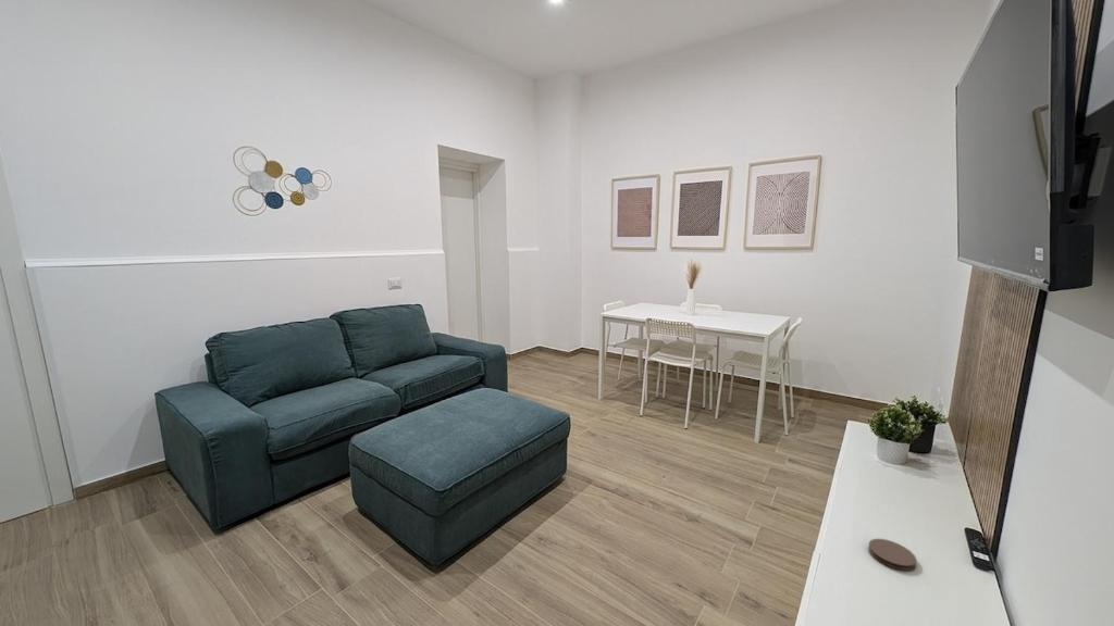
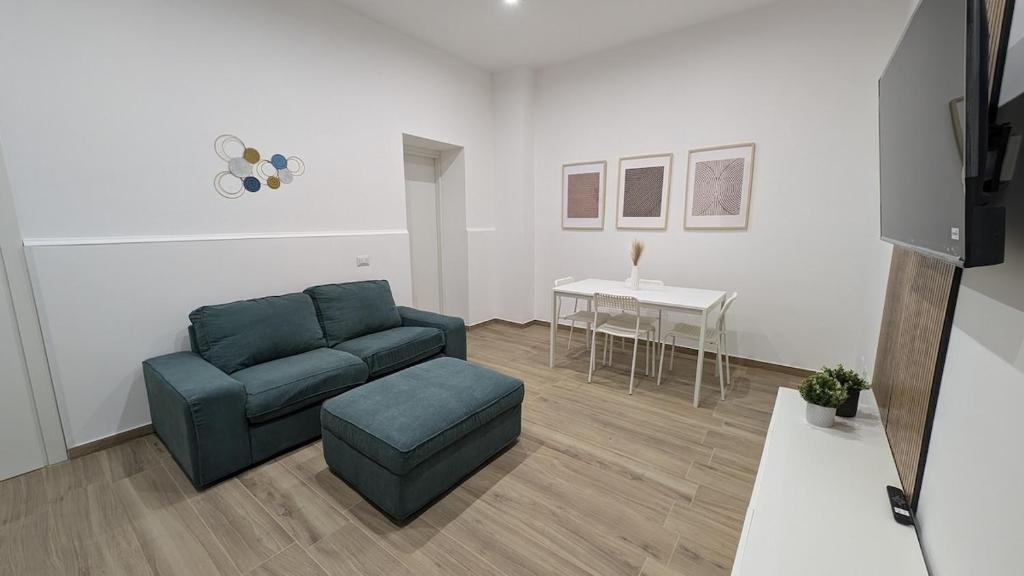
- coaster [867,538,917,572]
